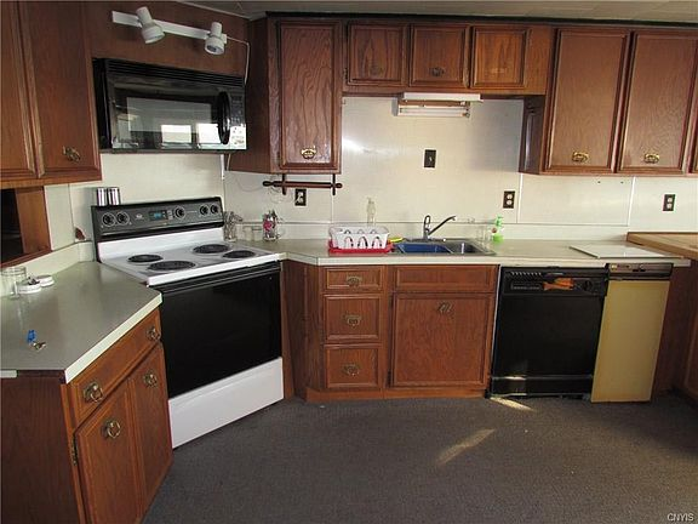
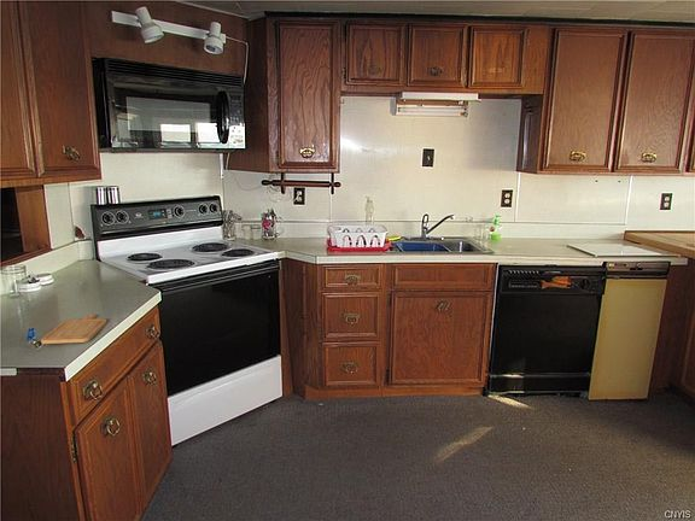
+ chopping board [40,314,107,345]
